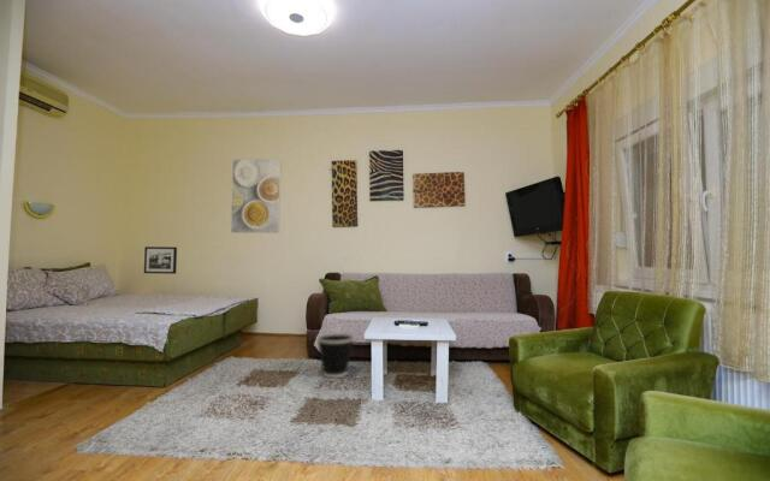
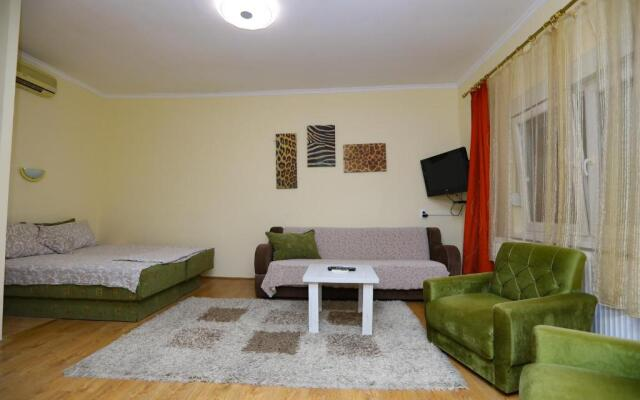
- wastebasket [315,332,355,379]
- picture frame [143,245,178,275]
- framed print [230,158,283,234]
